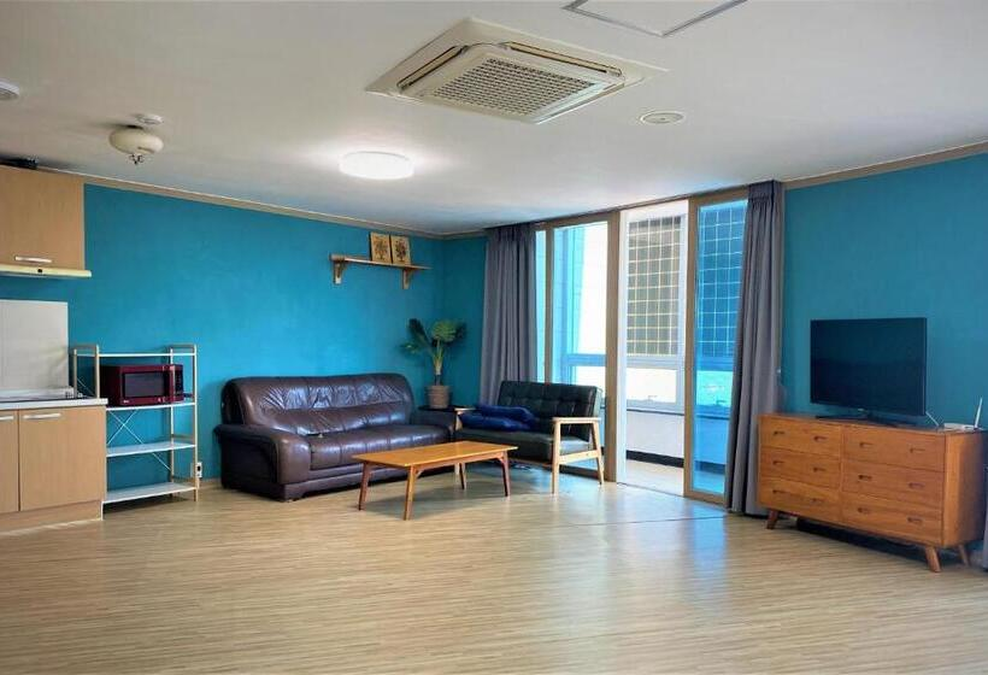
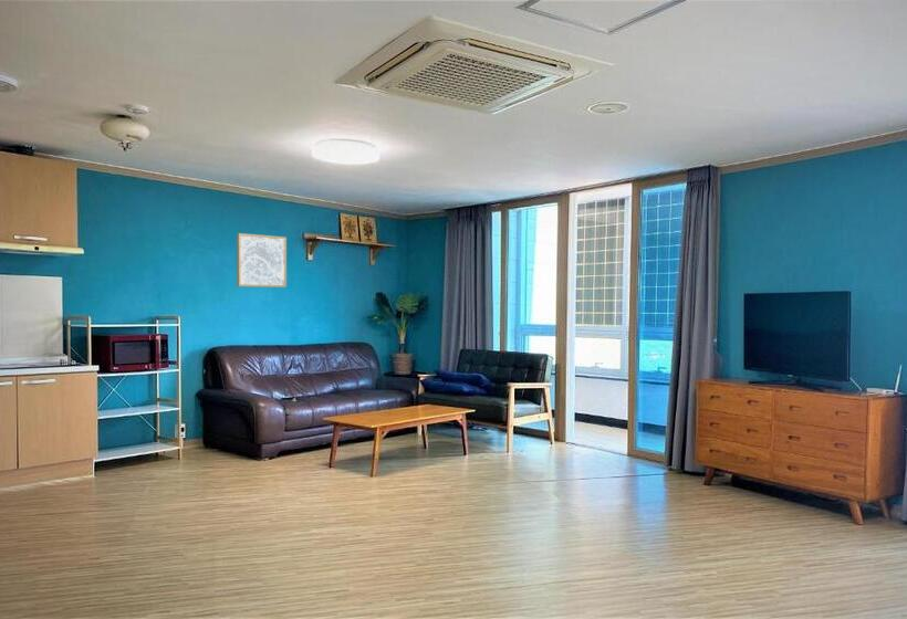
+ wall art [236,232,288,288]
